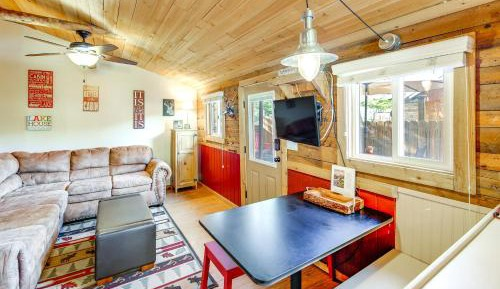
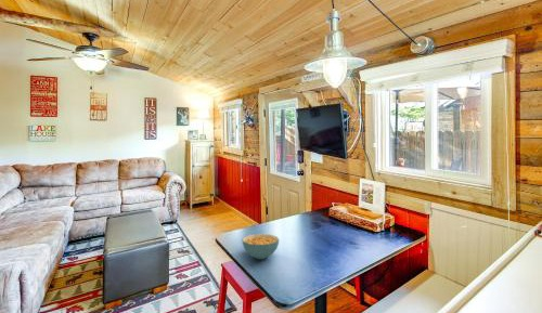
+ cereal bowl [242,233,280,260]
